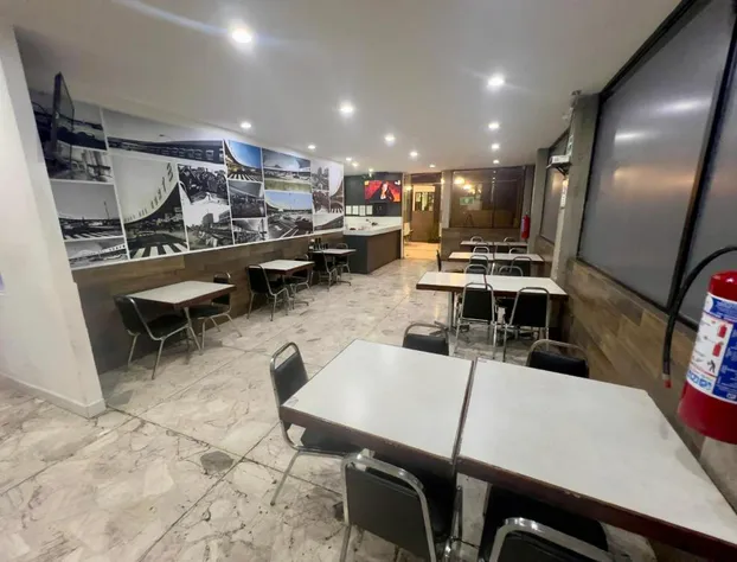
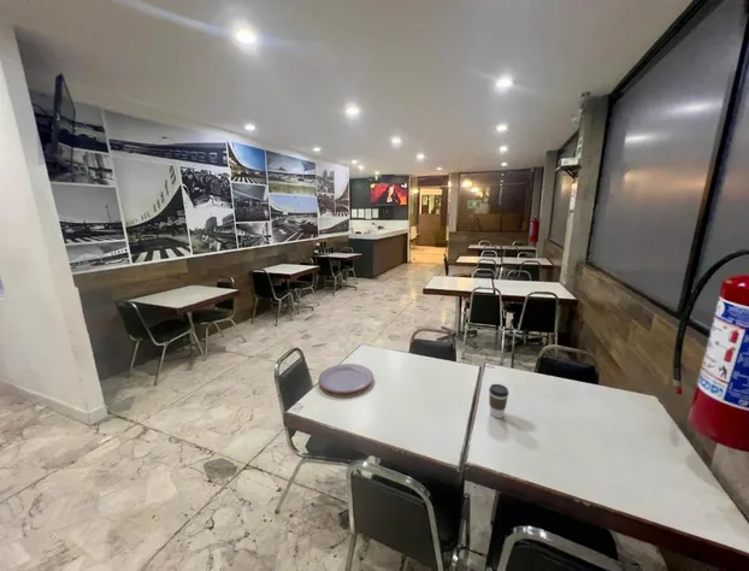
+ coffee cup [488,383,509,419]
+ plate [317,363,374,394]
